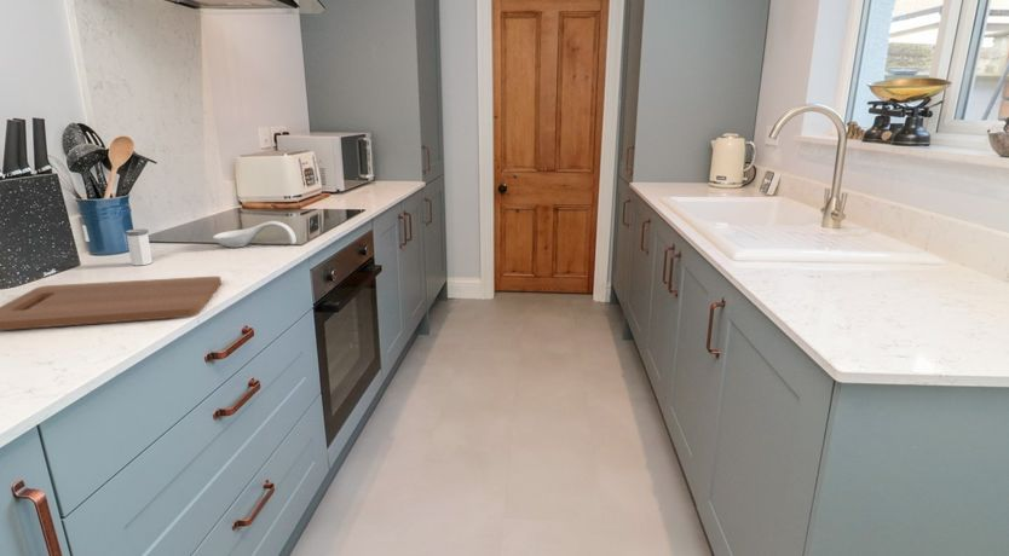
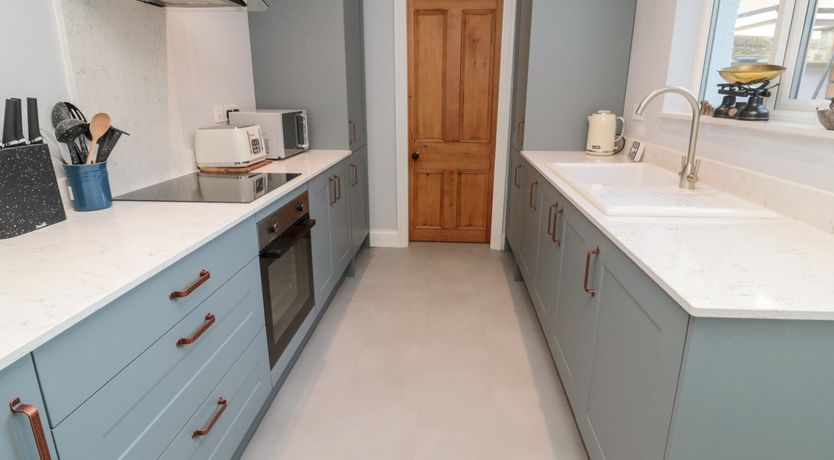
- salt shaker [125,227,152,266]
- cutting board [0,276,223,331]
- spoon rest [212,220,298,248]
